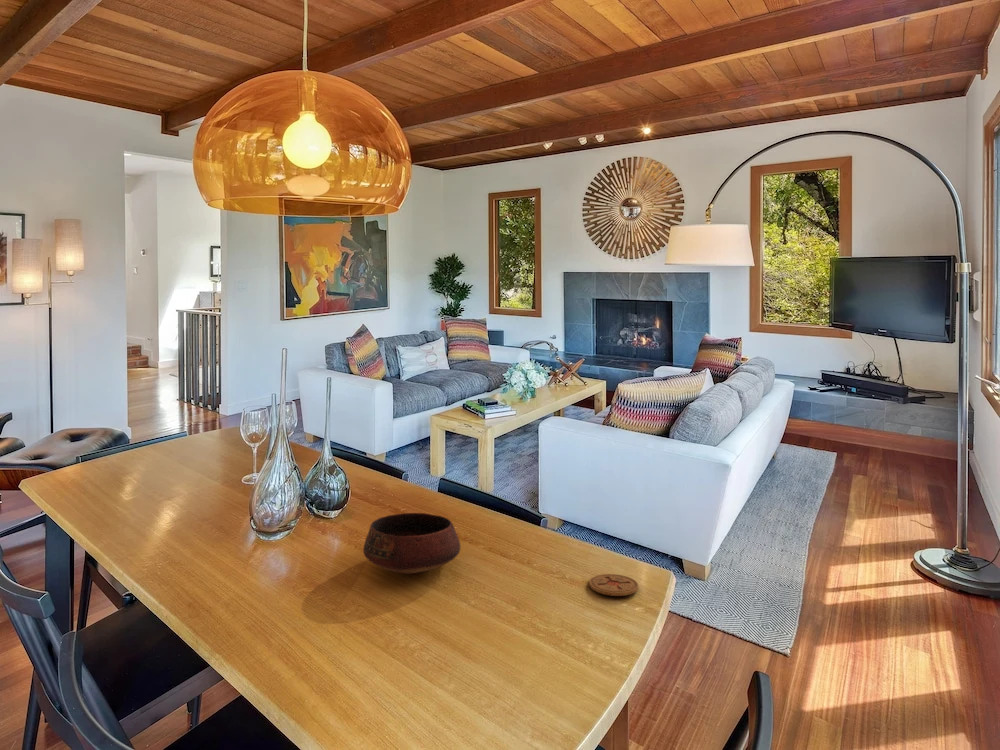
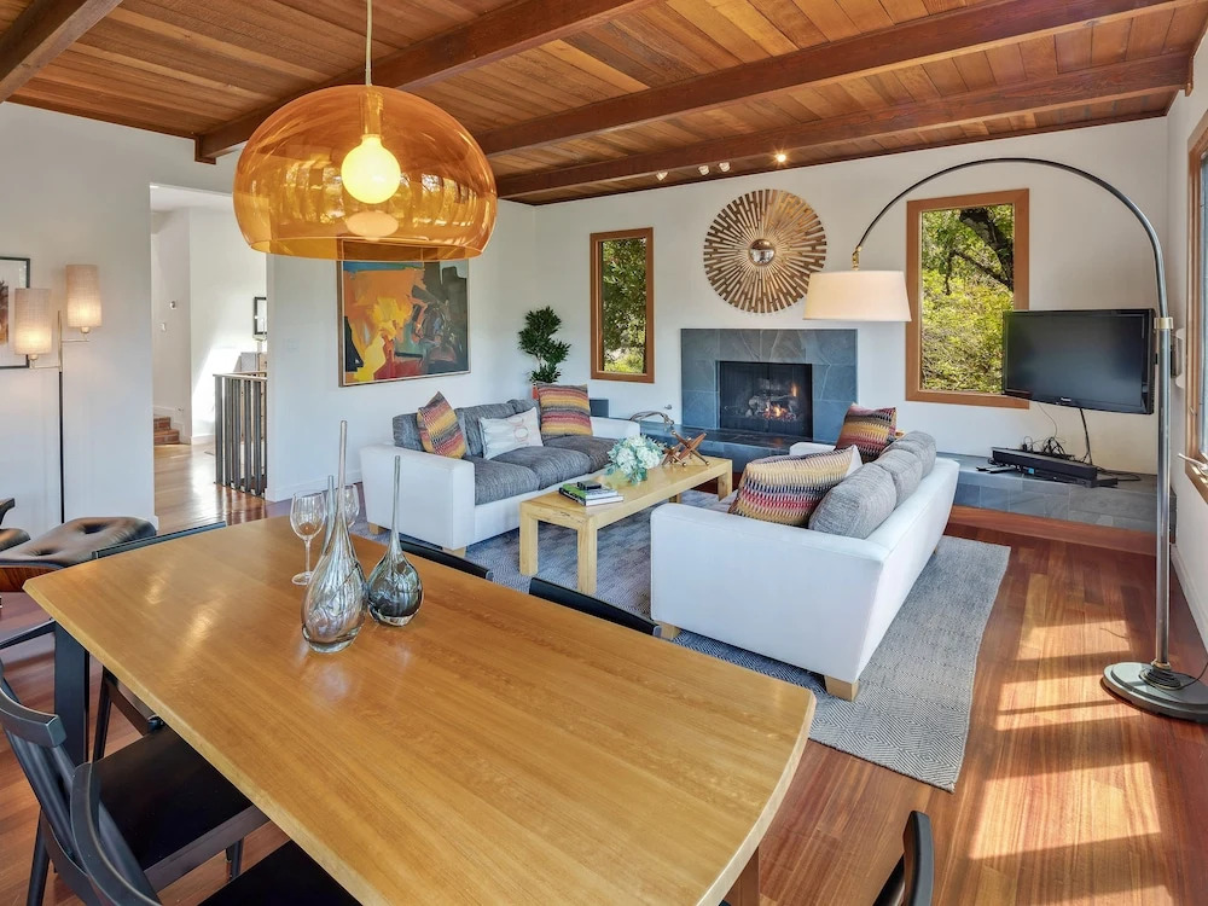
- bowl [362,512,461,574]
- coaster [588,573,640,597]
